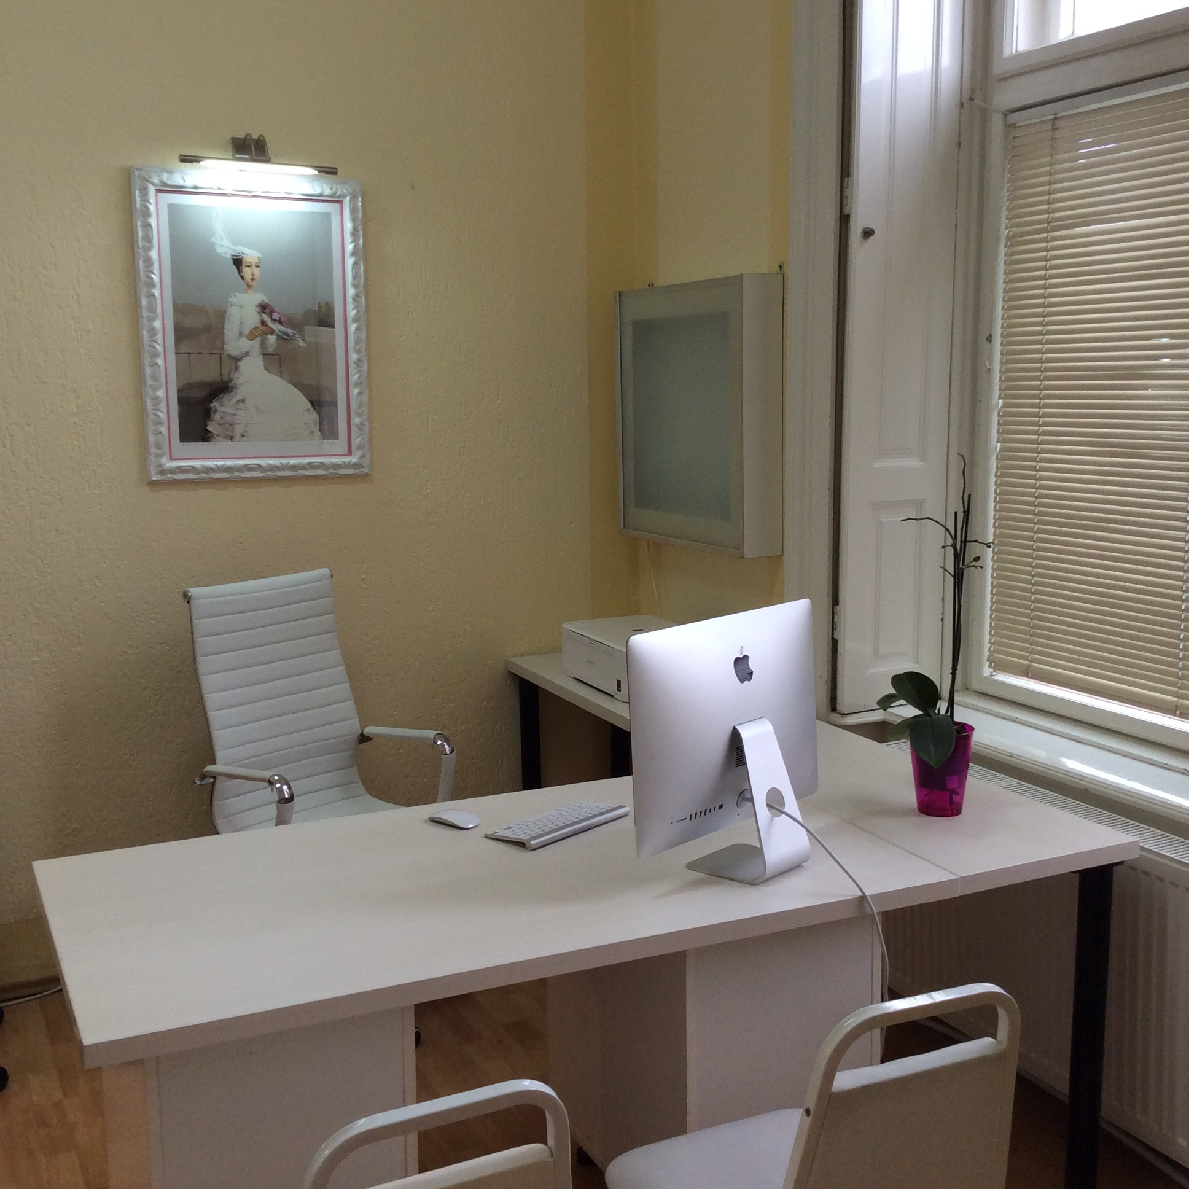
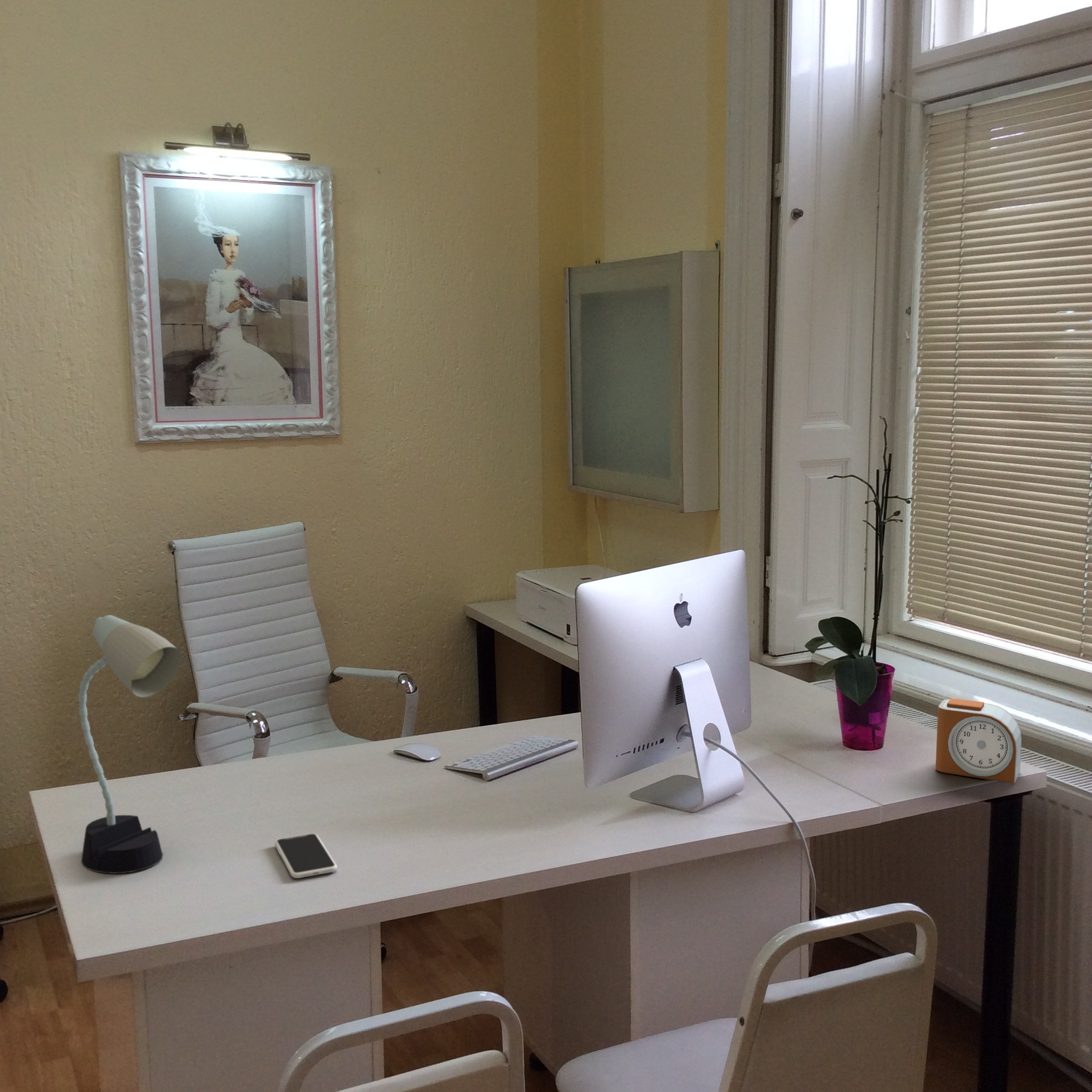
+ alarm clock [935,698,1022,784]
+ desk lamp [78,614,182,874]
+ smartphone [274,833,338,879]
